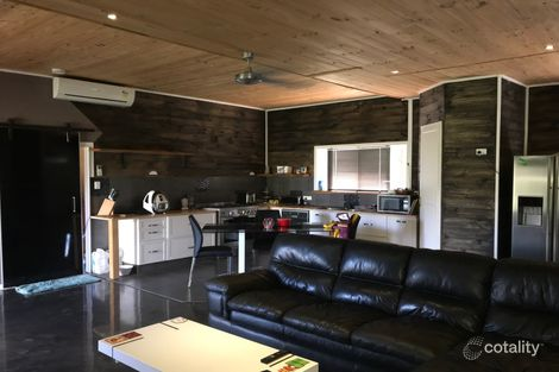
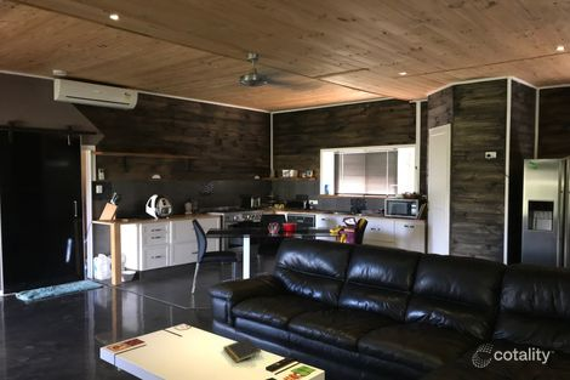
+ notepad [222,338,263,364]
